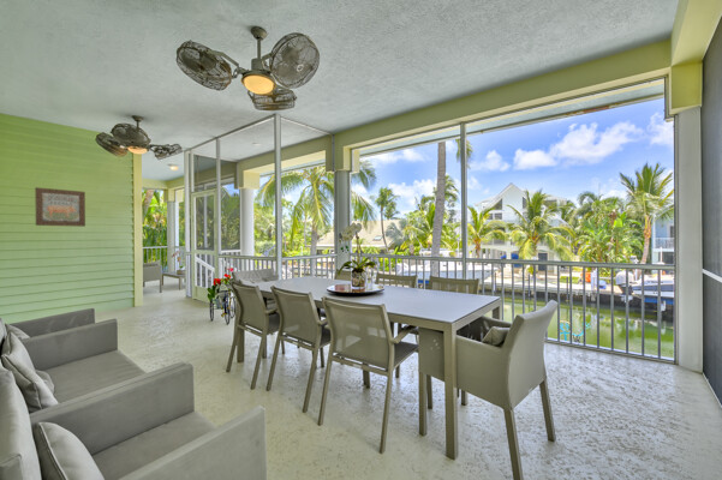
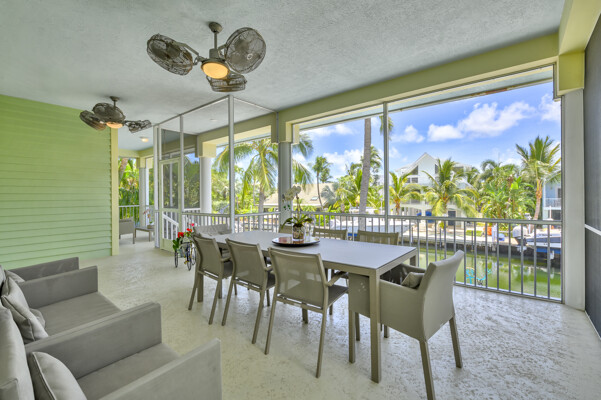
- wall art [34,186,86,228]
